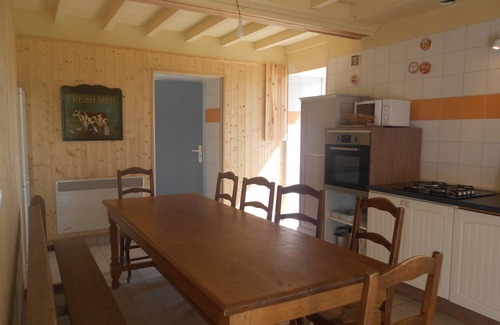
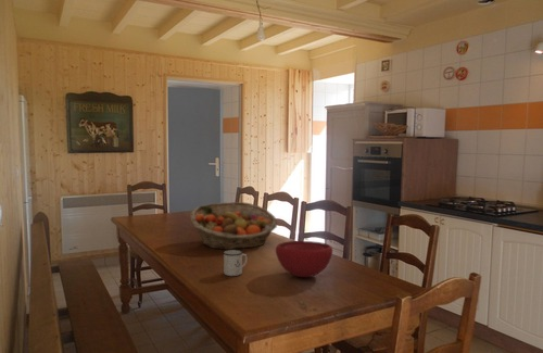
+ mug [223,249,249,277]
+ fruit basket [190,201,278,251]
+ bowl [275,240,333,278]
